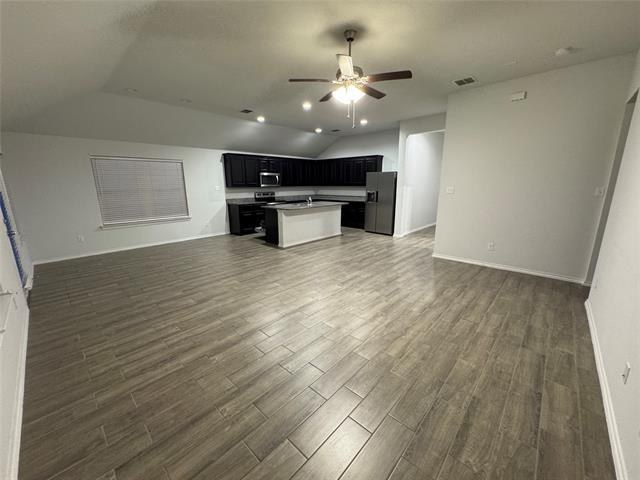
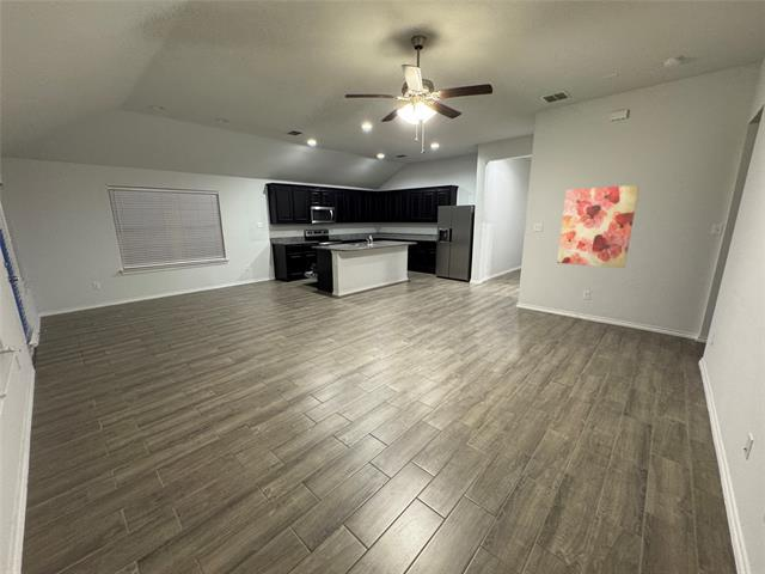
+ wall art [556,184,641,269]
